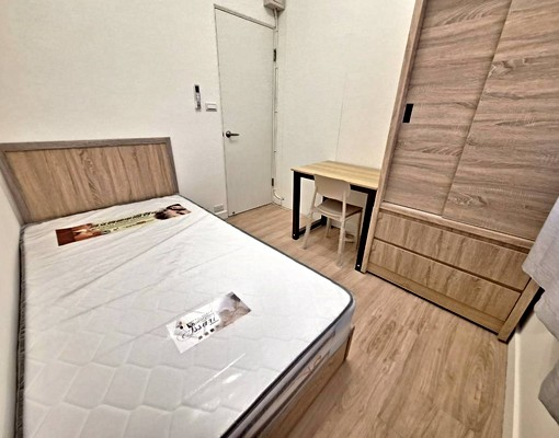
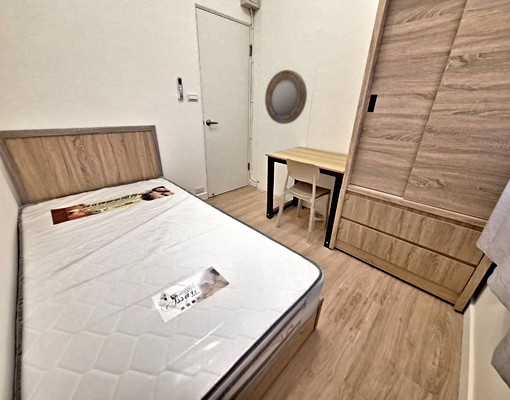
+ home mirror [264,69,308,125]
